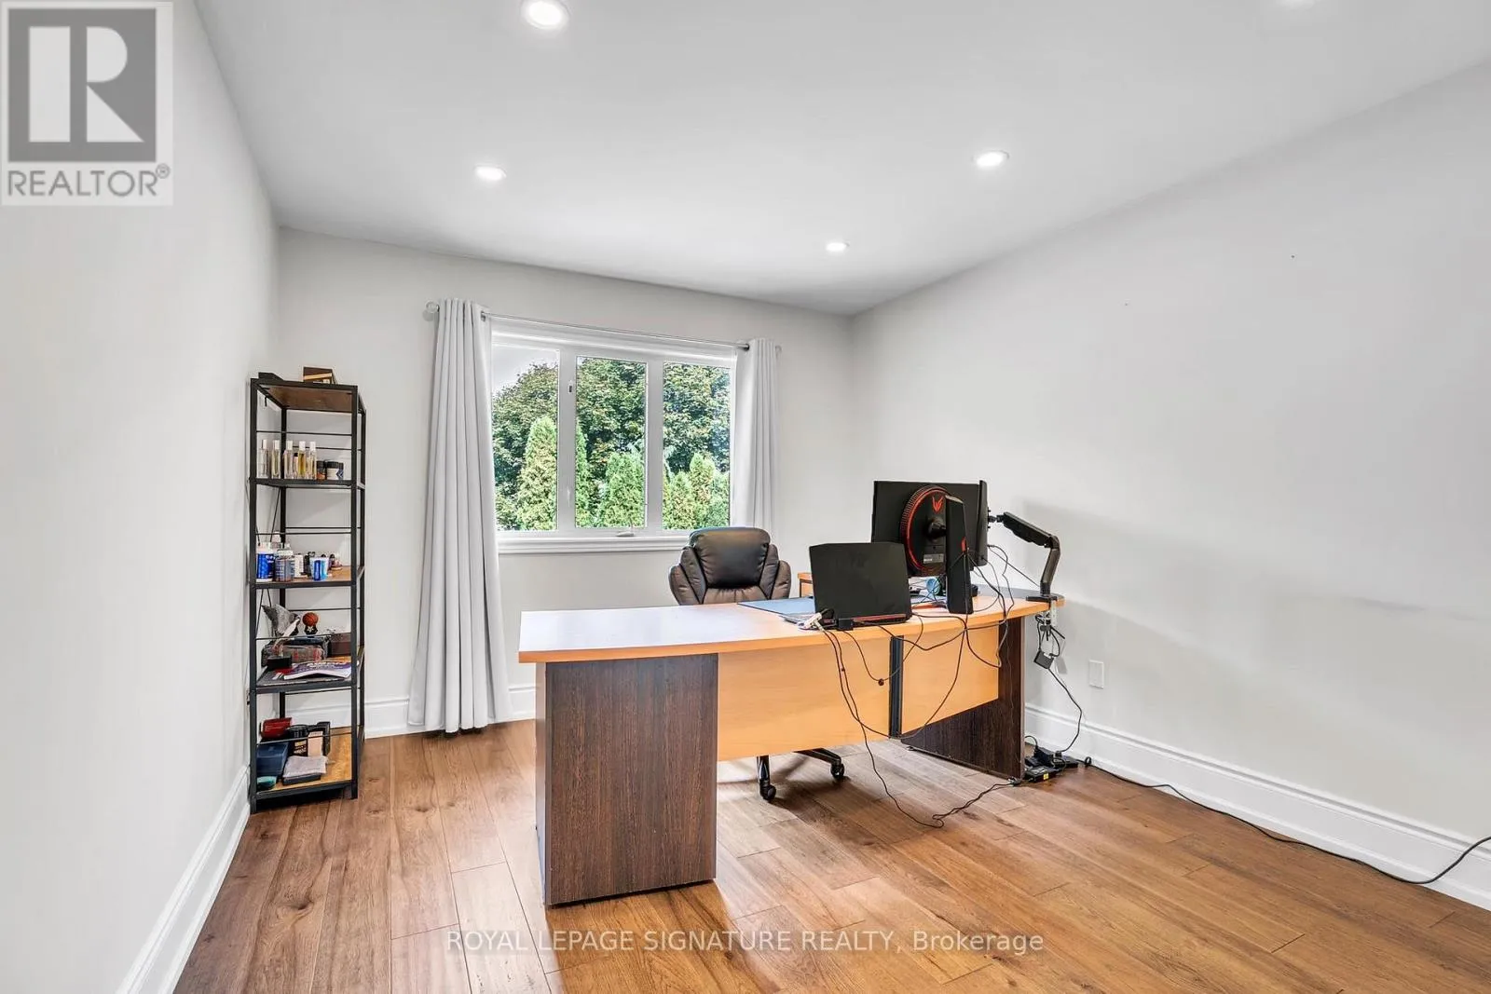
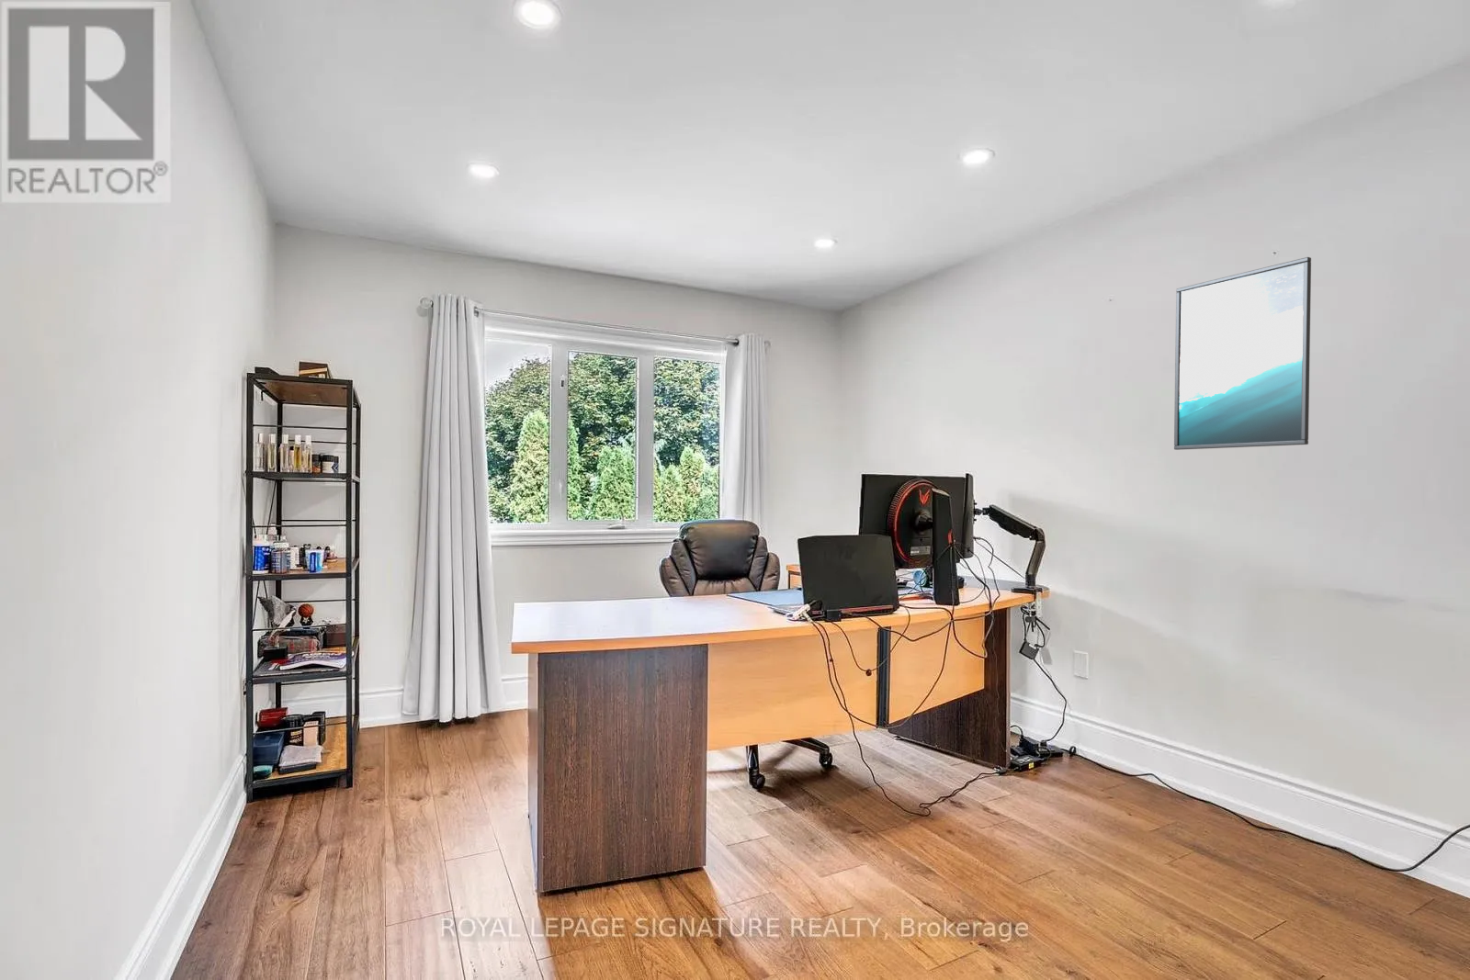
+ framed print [1174,256,1312,451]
